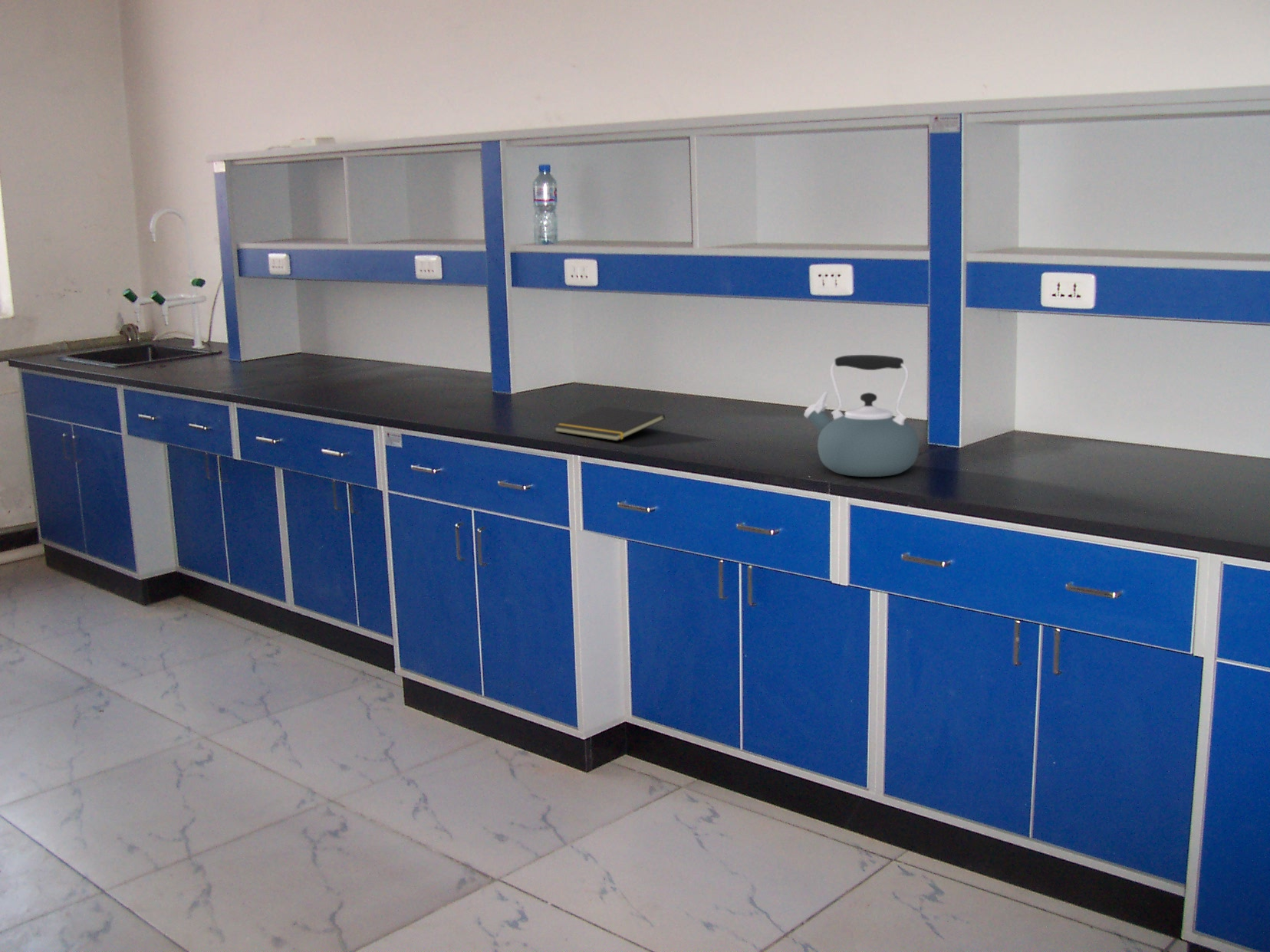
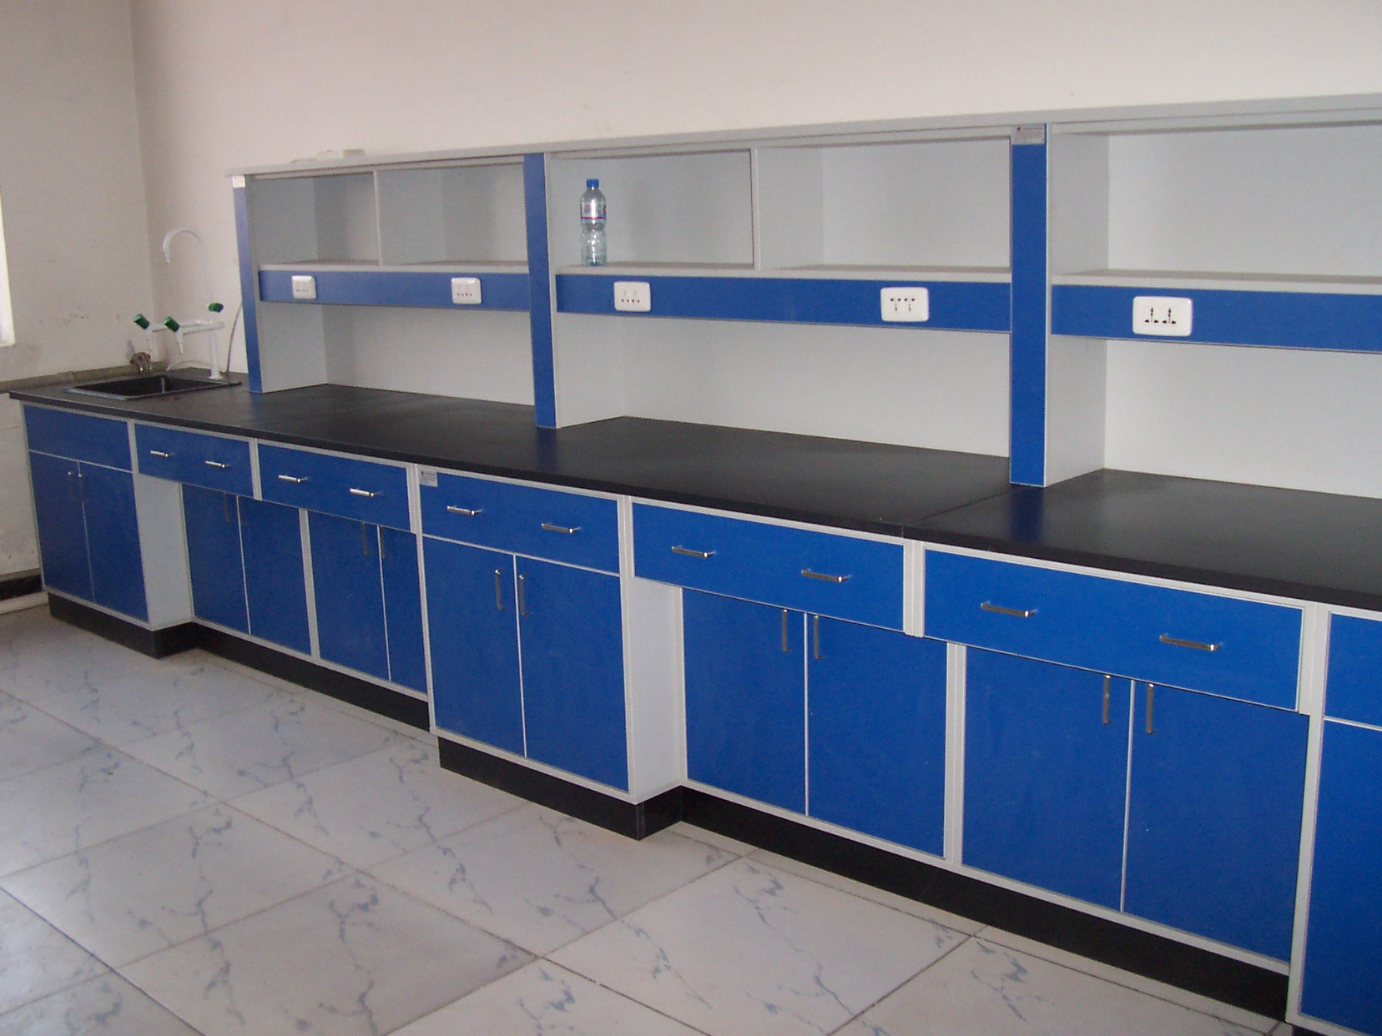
- kettle [803,354,920,478]
- notepad [553,405,666,442]
